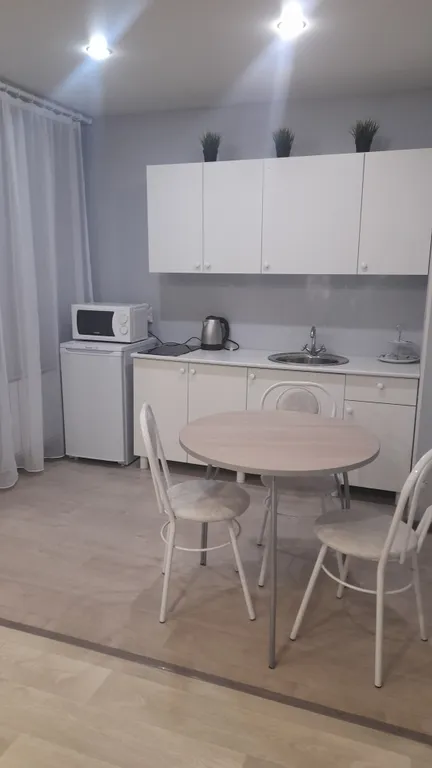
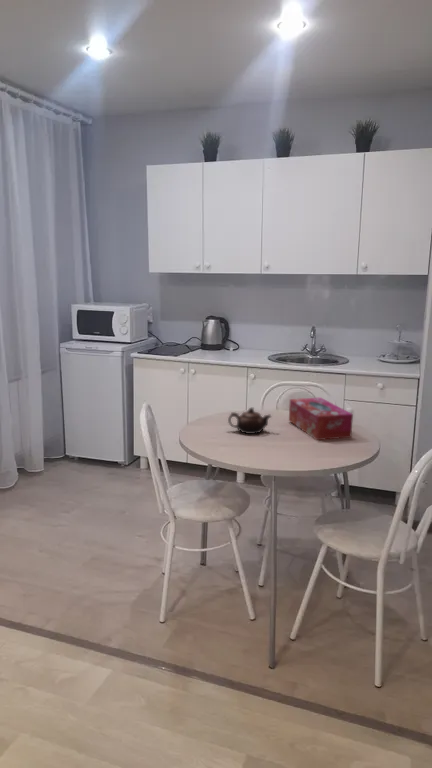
+ teapot [227,406,272,435]
+ tissue box [288,397,354,441]
